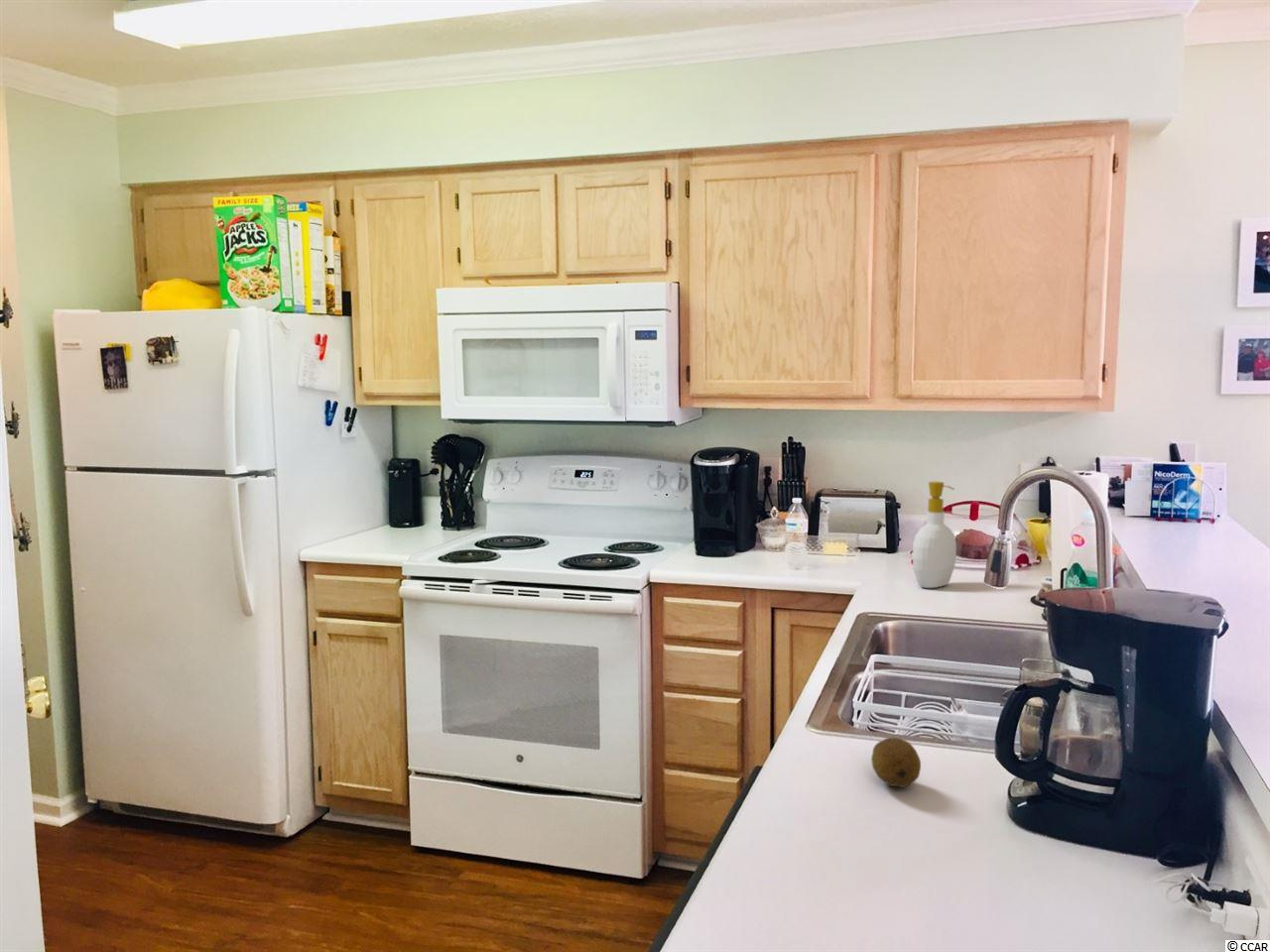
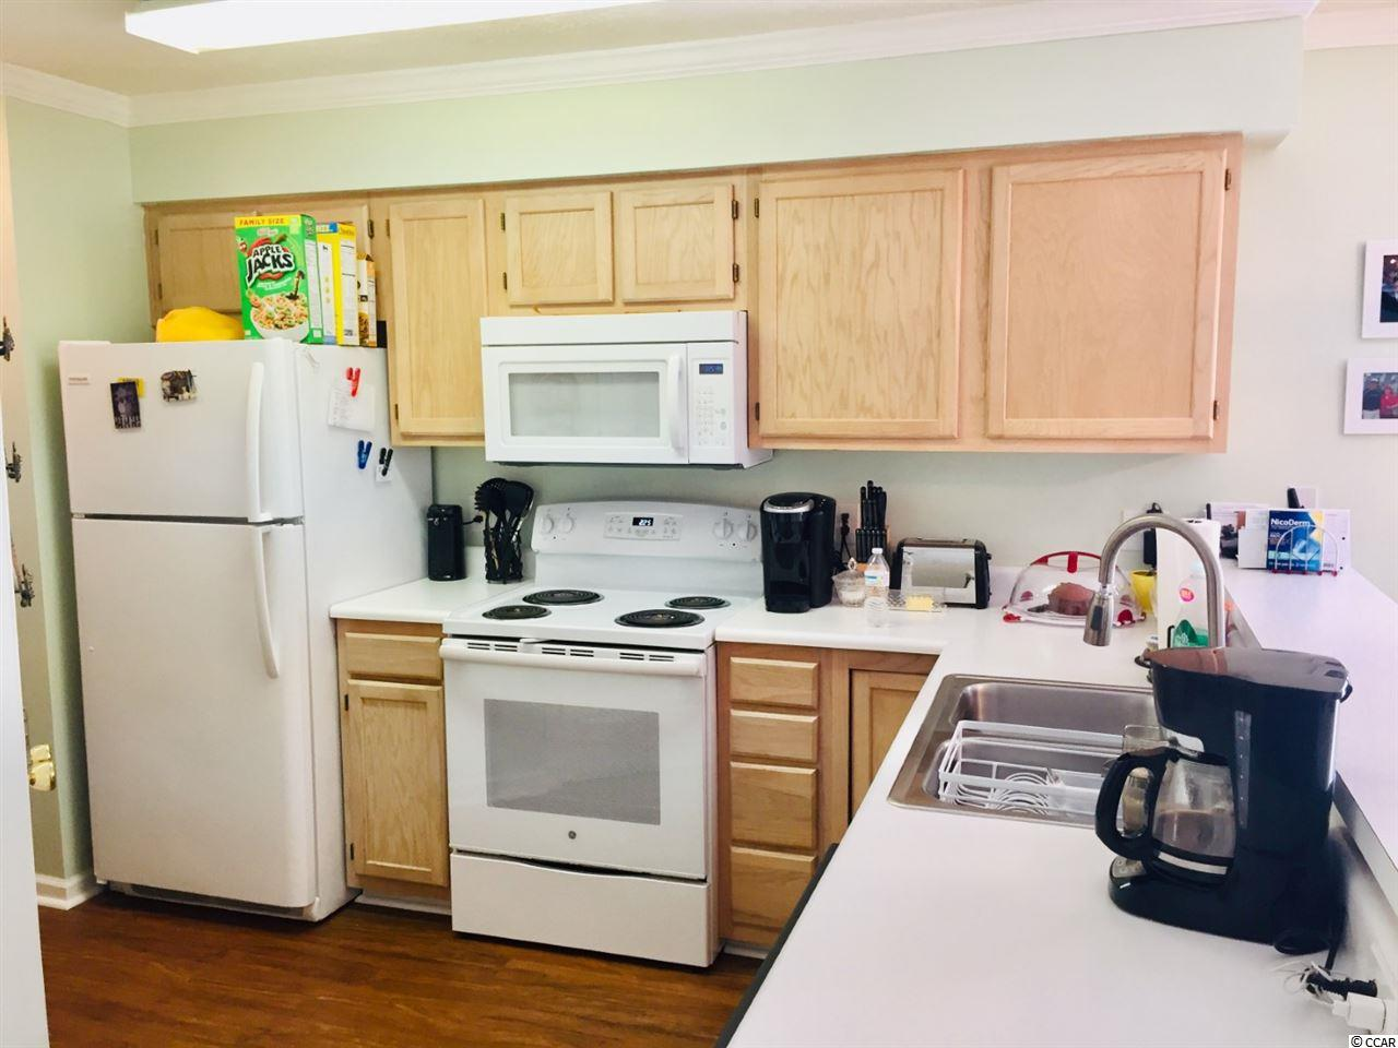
- soap bottle [911,480,957,589]
- fruit [870,737,922,788]
